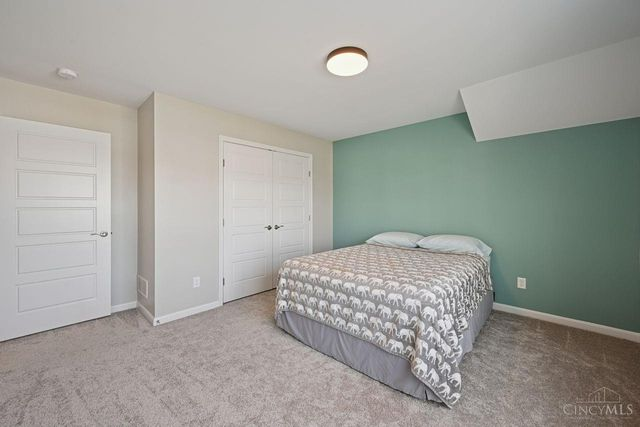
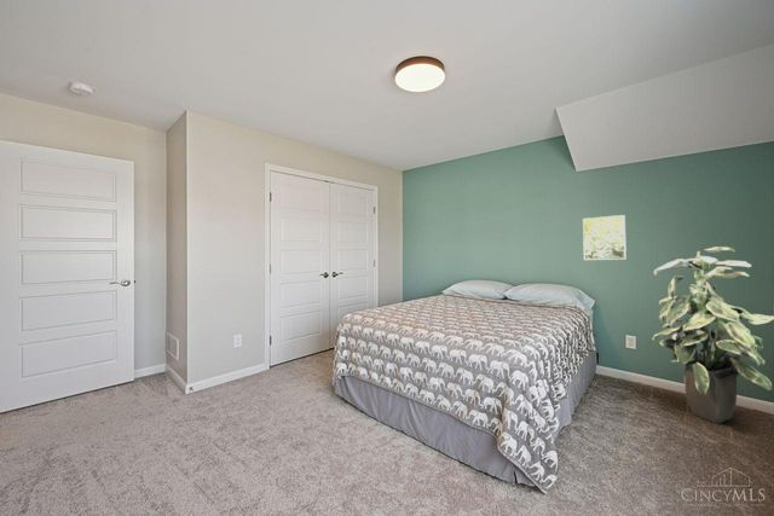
+ indoor plant [651,245,774,425]
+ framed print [582,214,628,261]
